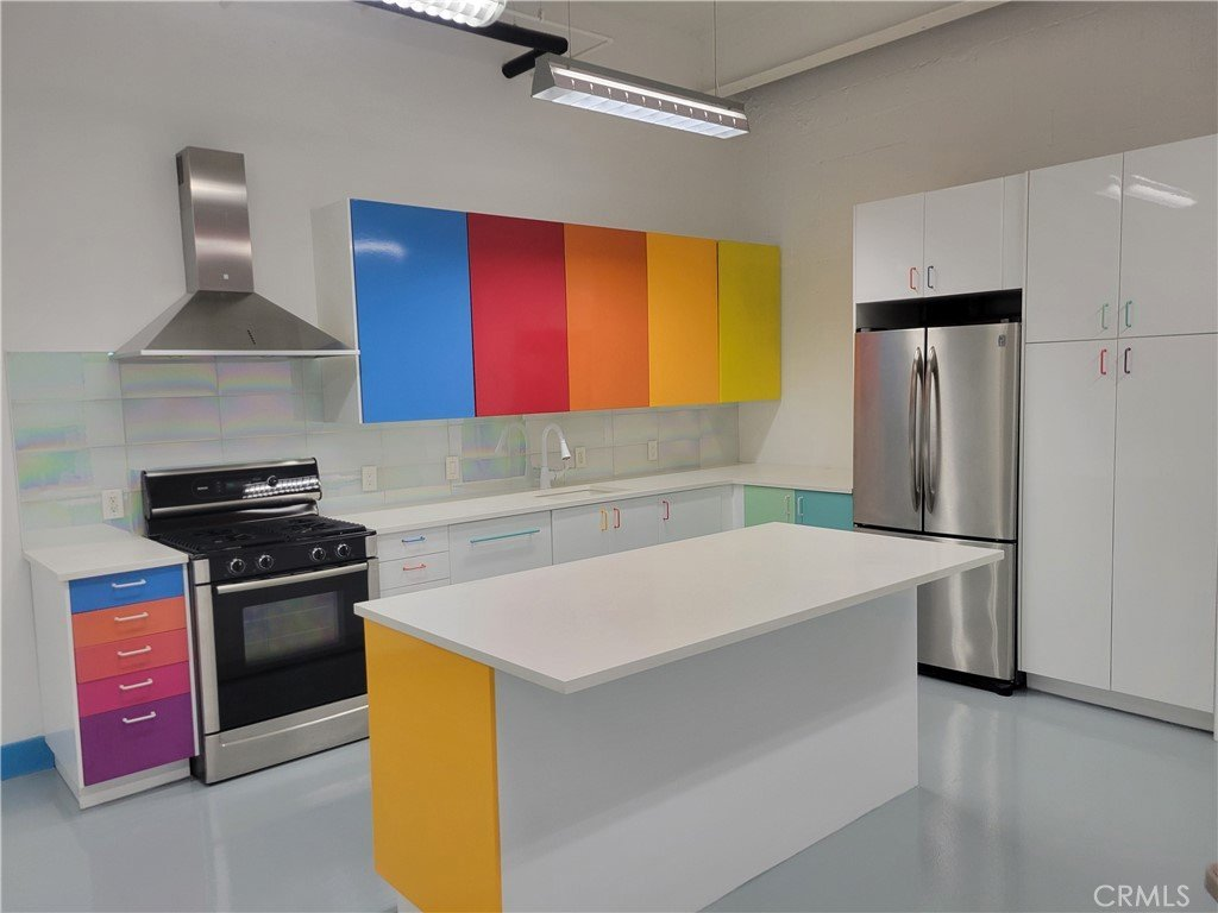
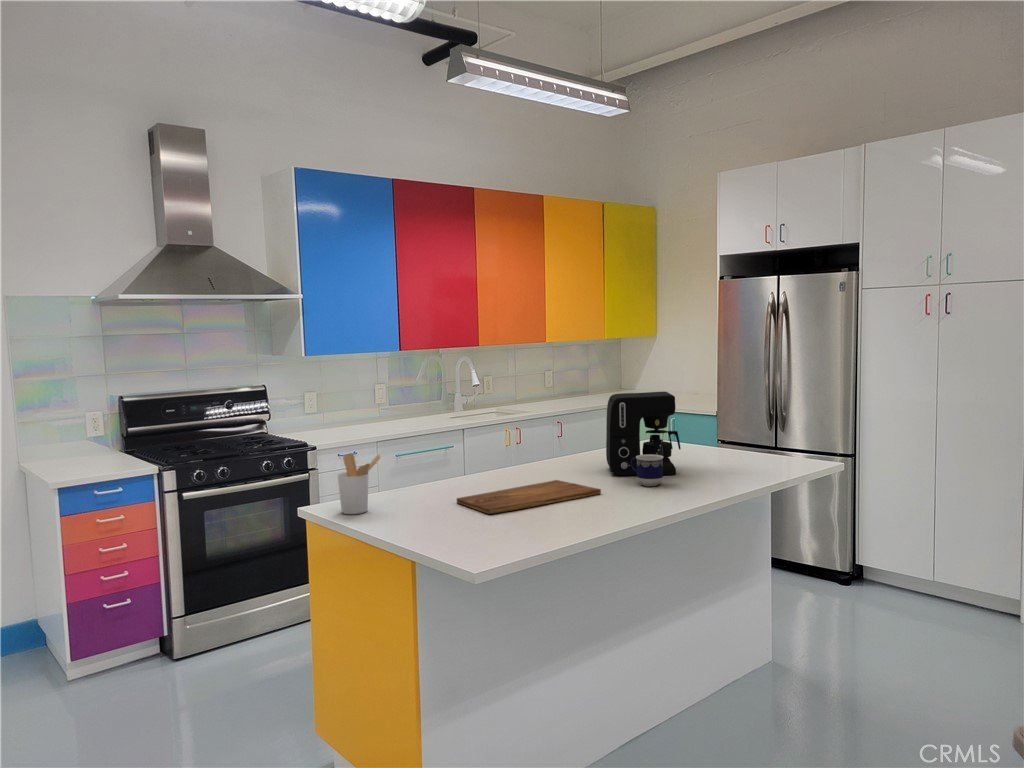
+ cutting board [456,479,602,515]
+ cup [631,454,664,487]
+ utensil holder [337,452,382,515]
+ coffee maker [605,391,682,476]
